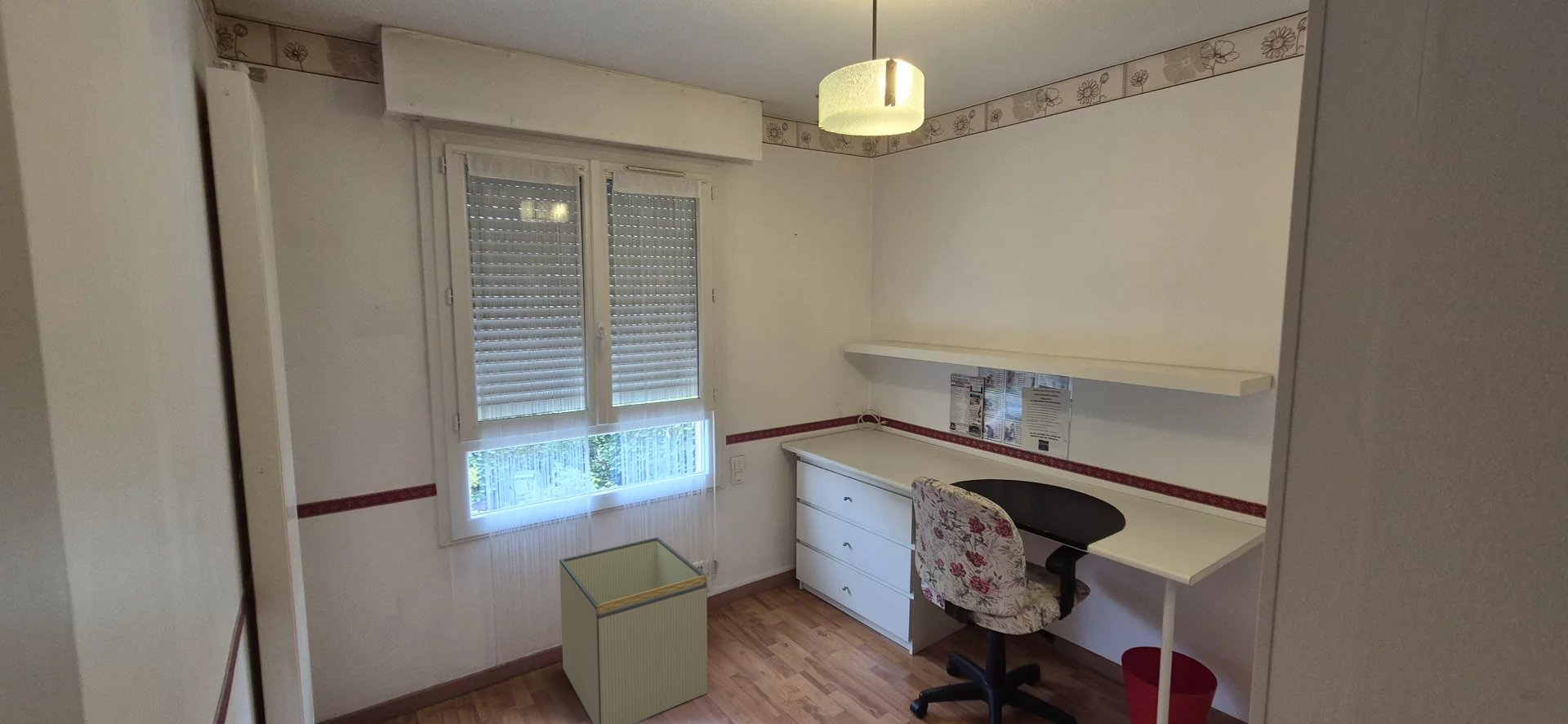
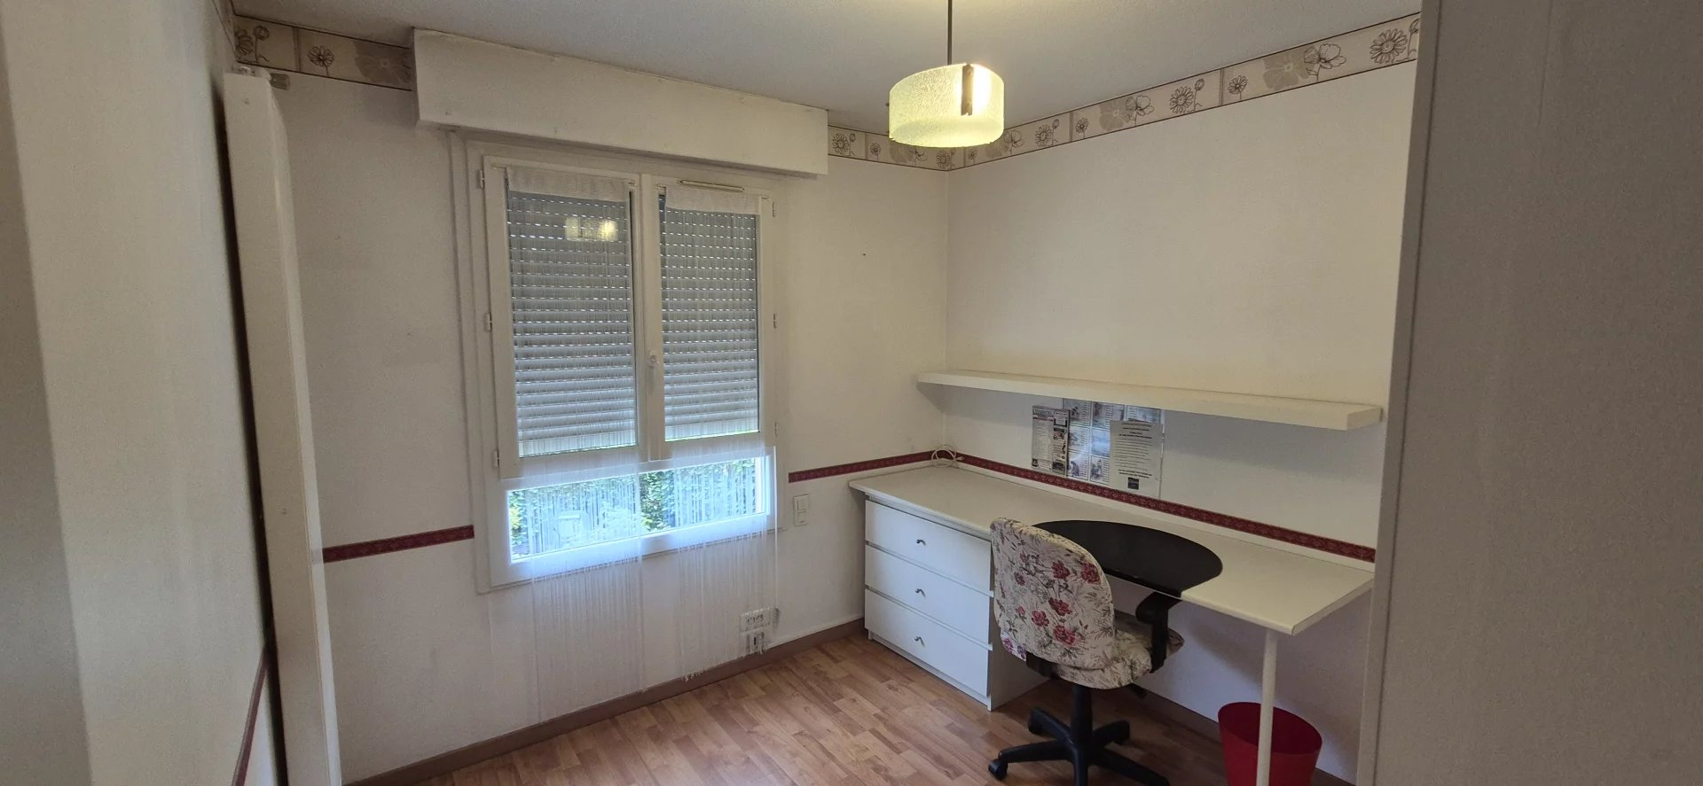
- storage bin [559,536,709,724]
